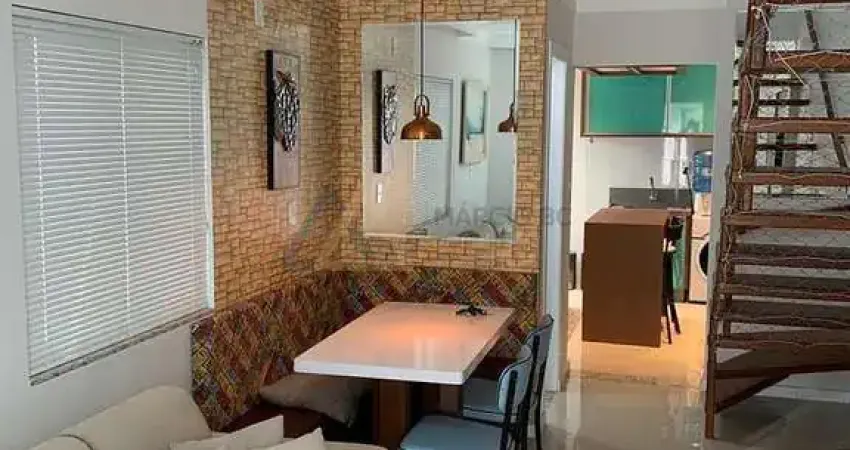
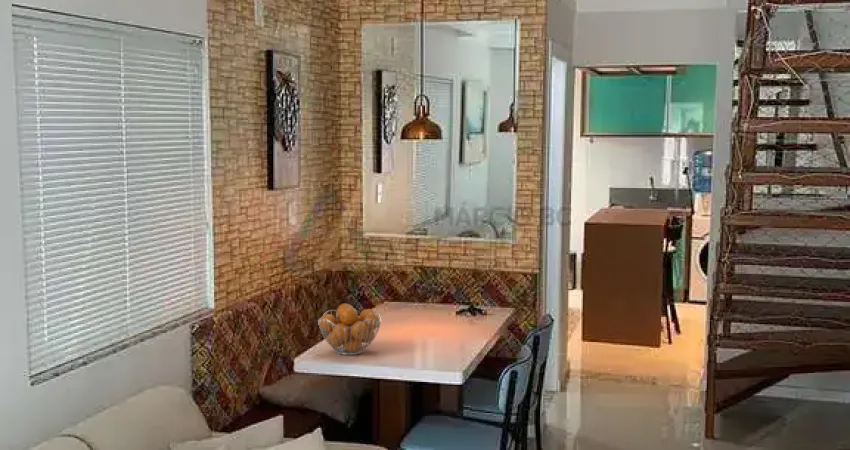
+ fruit basket [317,302,382,356]
